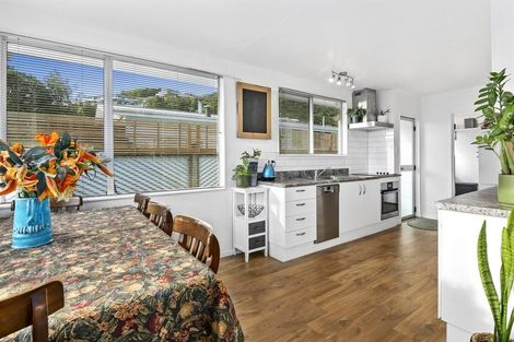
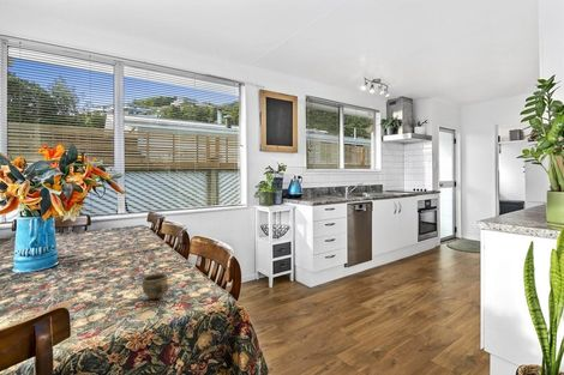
+ cup [140,272,169,301]
